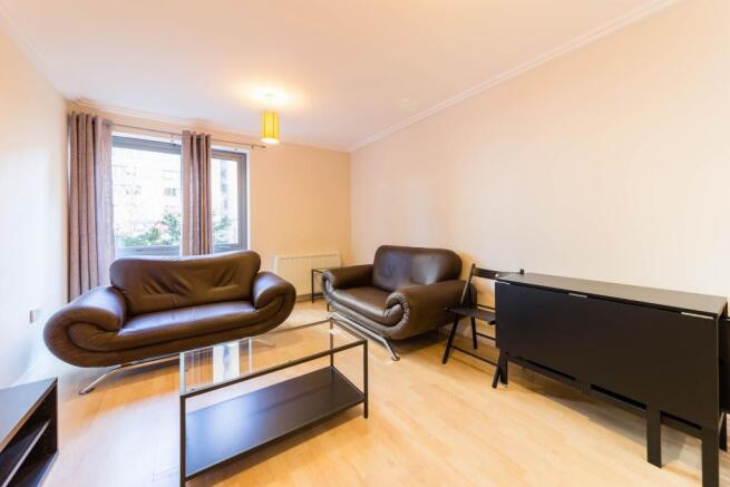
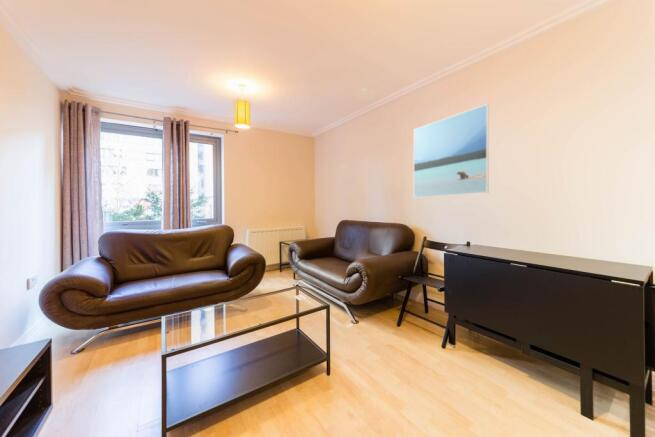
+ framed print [413,103,490,199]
